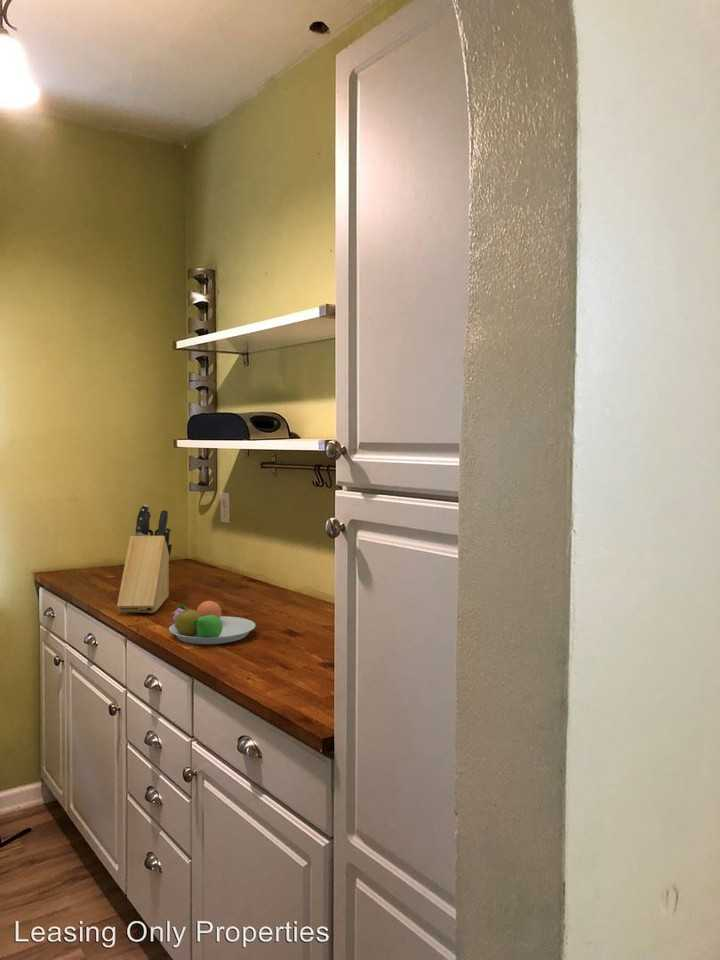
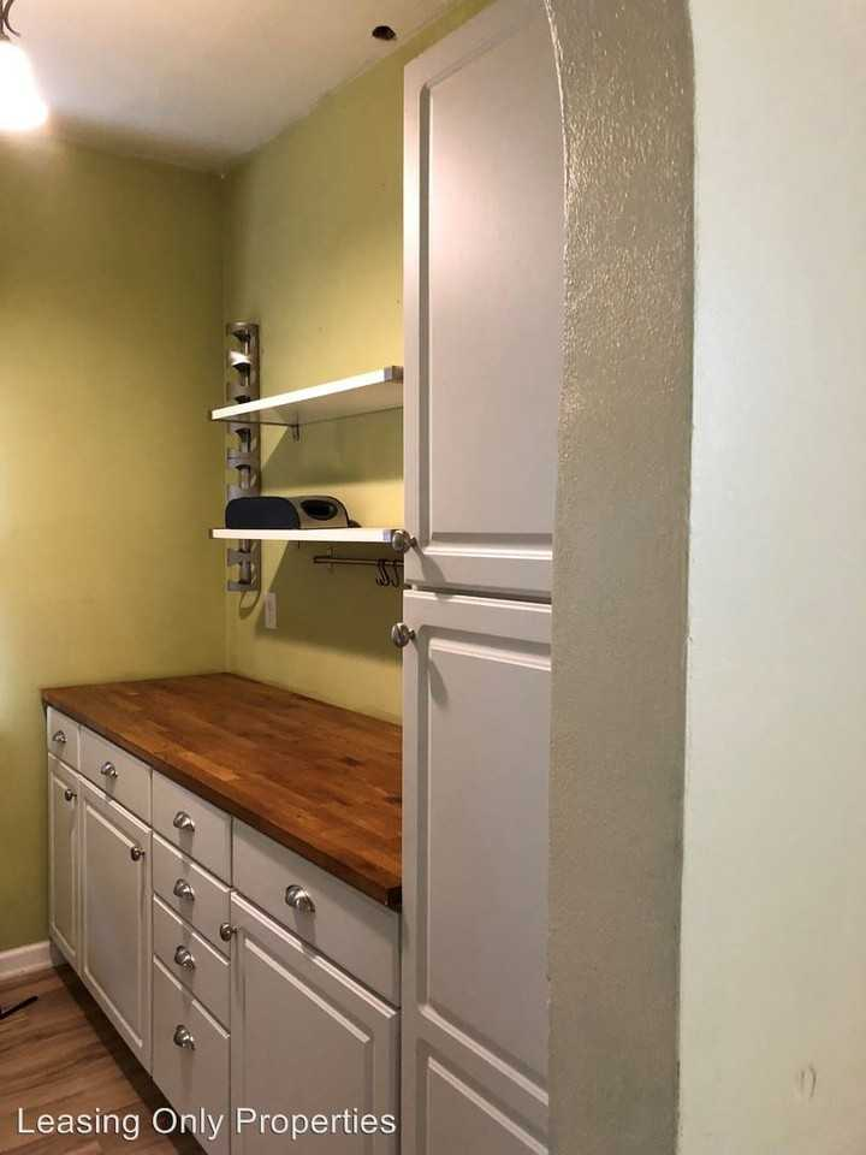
- knife block [116,504,173,614]
- fruit bowl [168,599,256,645]
